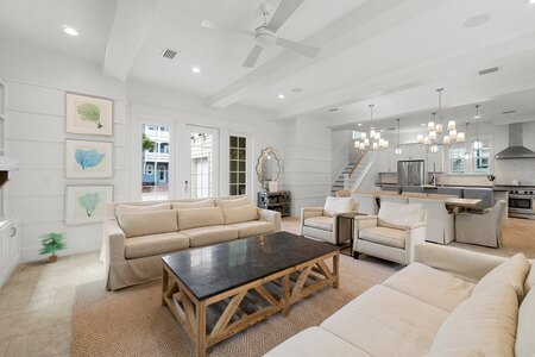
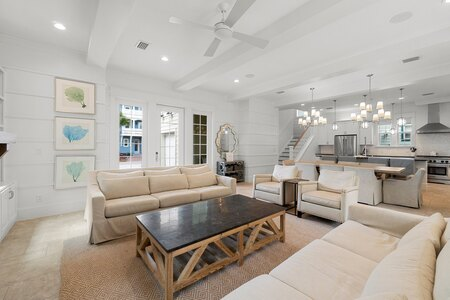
- potted plant [38,232,69,264]
